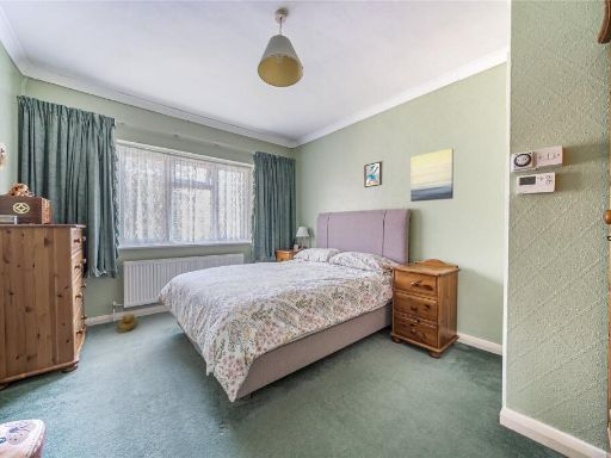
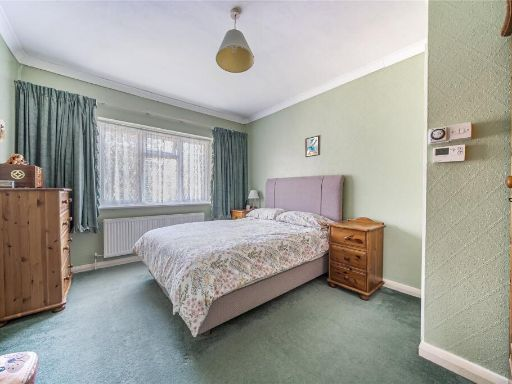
- rubber duck [116,312,138,334]
- wall art [409,148,455,203]
